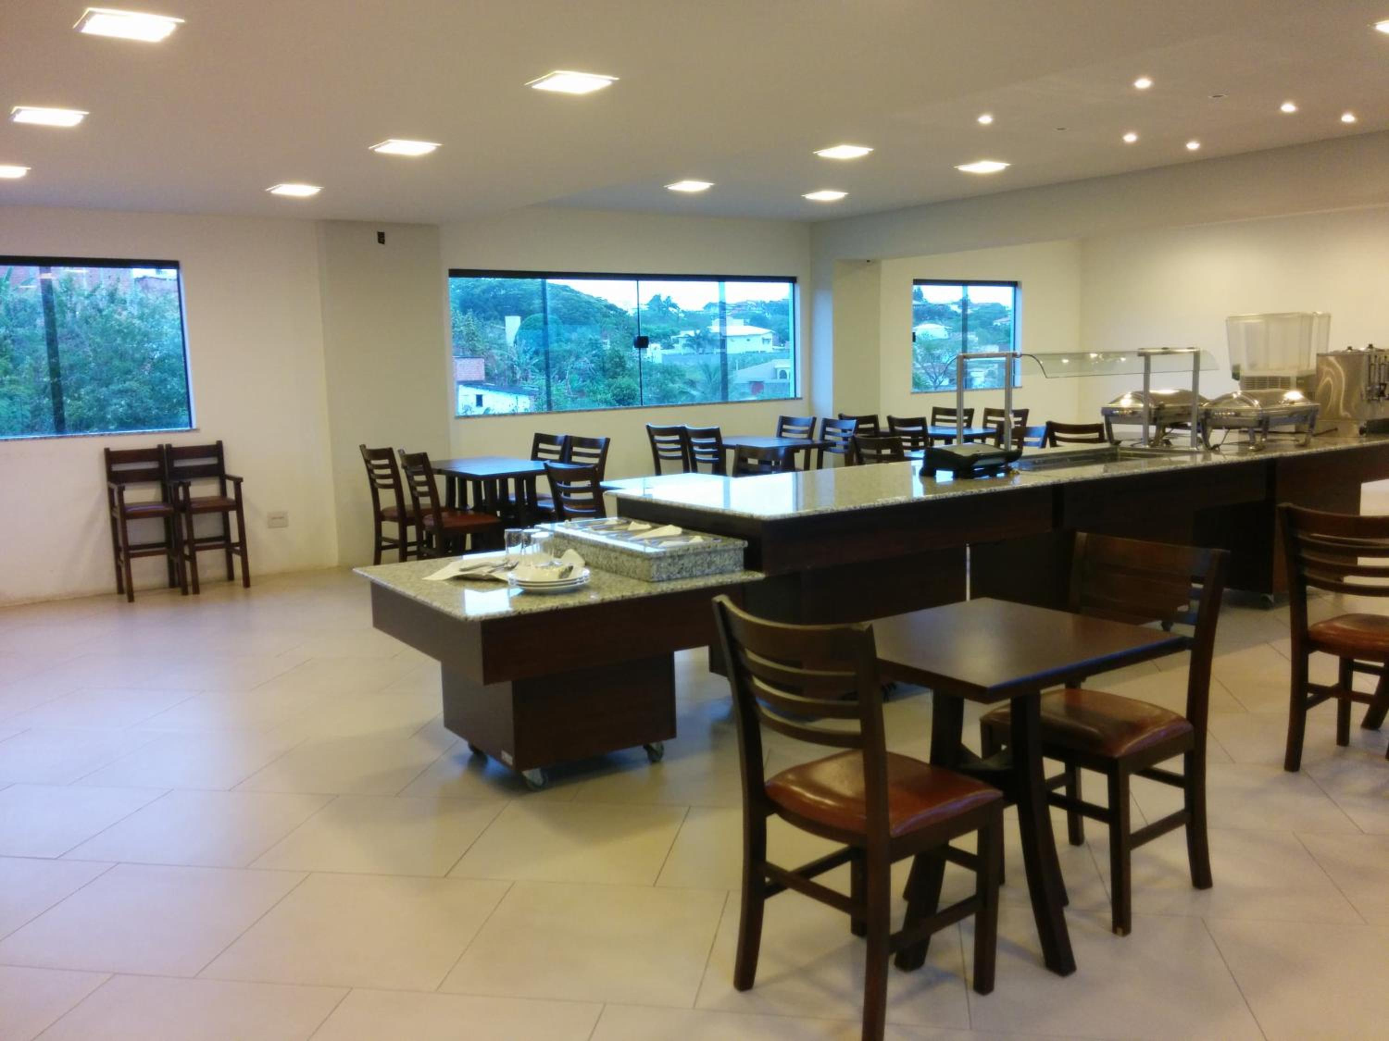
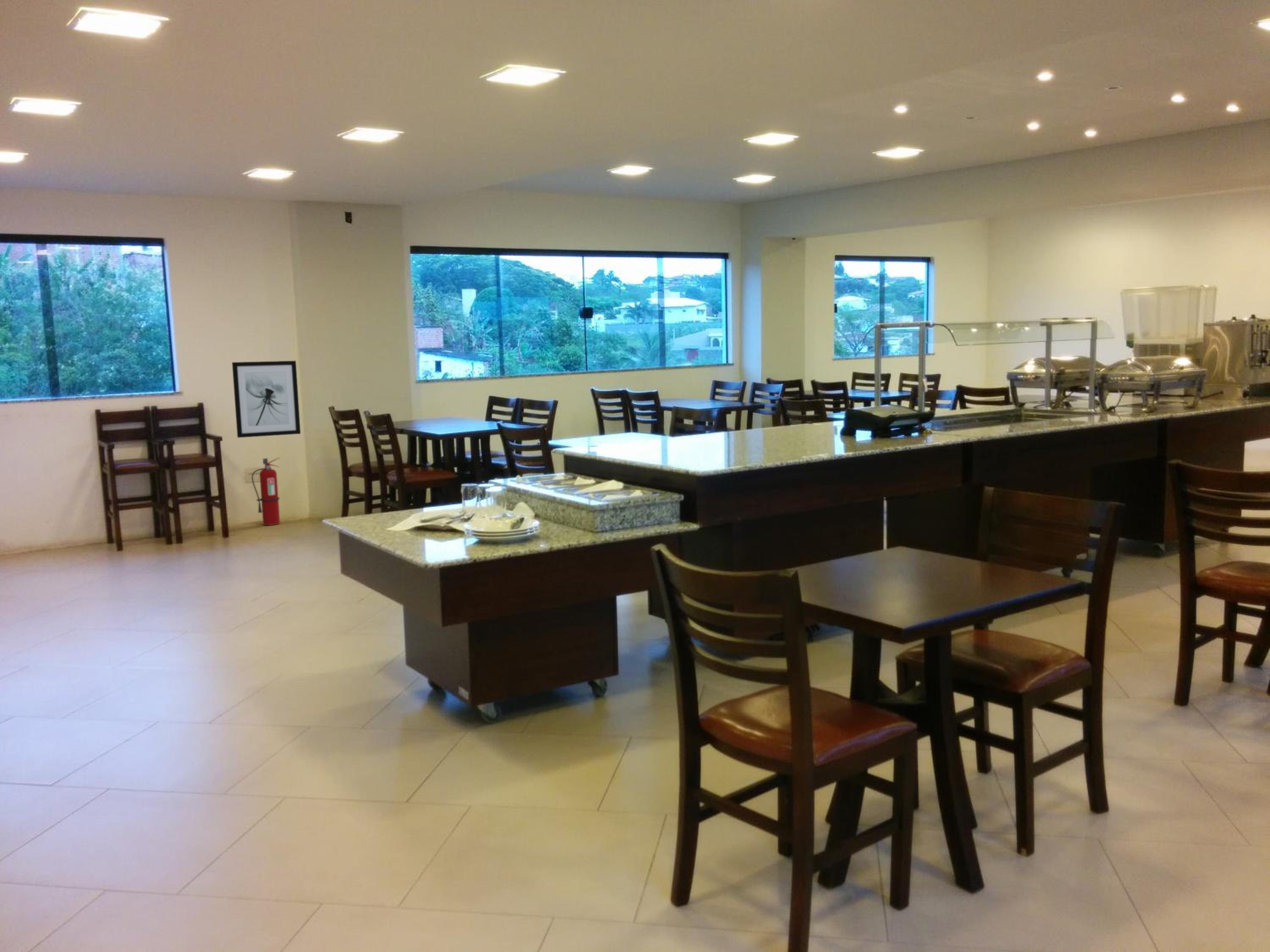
+ wall art [232,360,301,438]
+ fire extinguisher [251,457,281,526]
